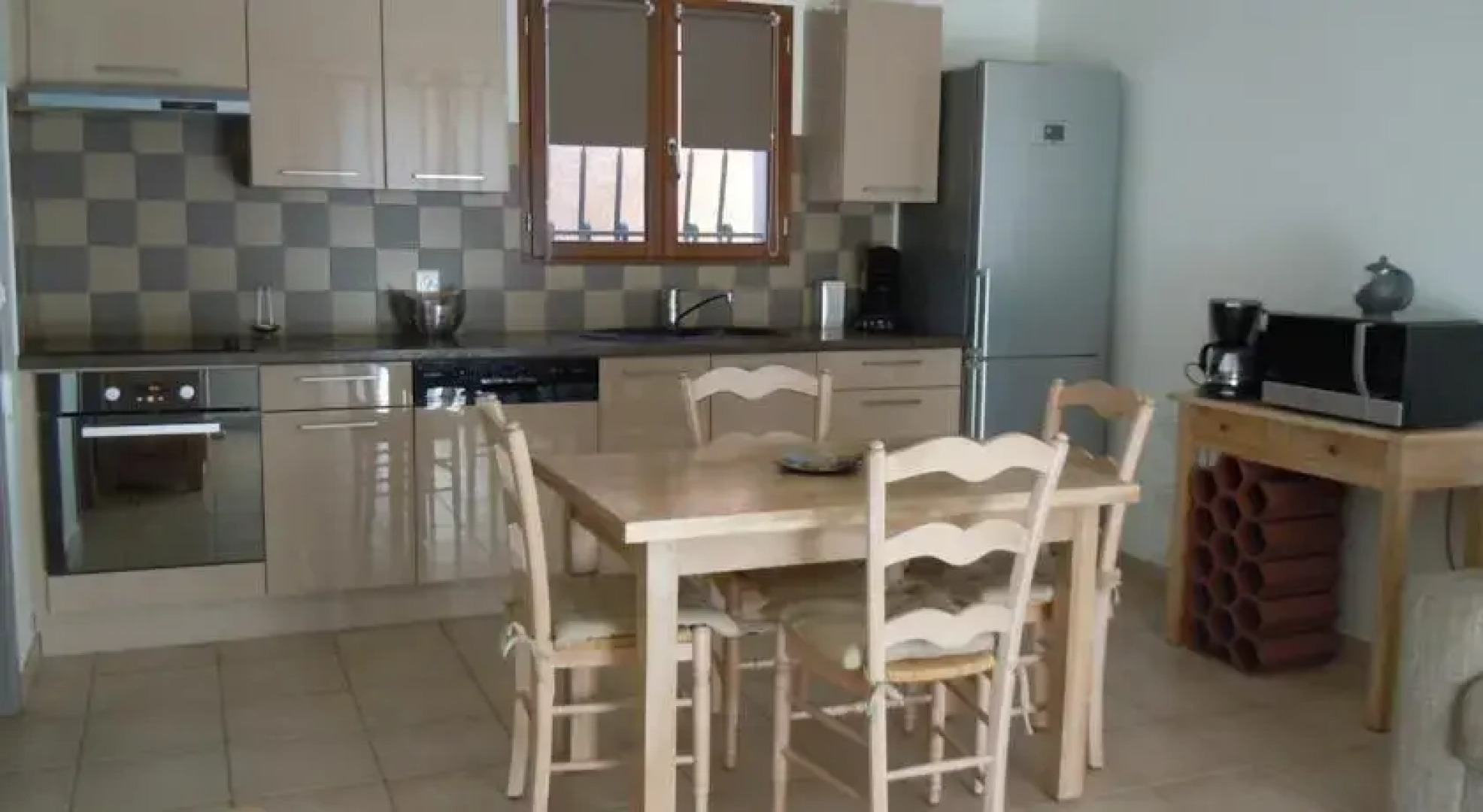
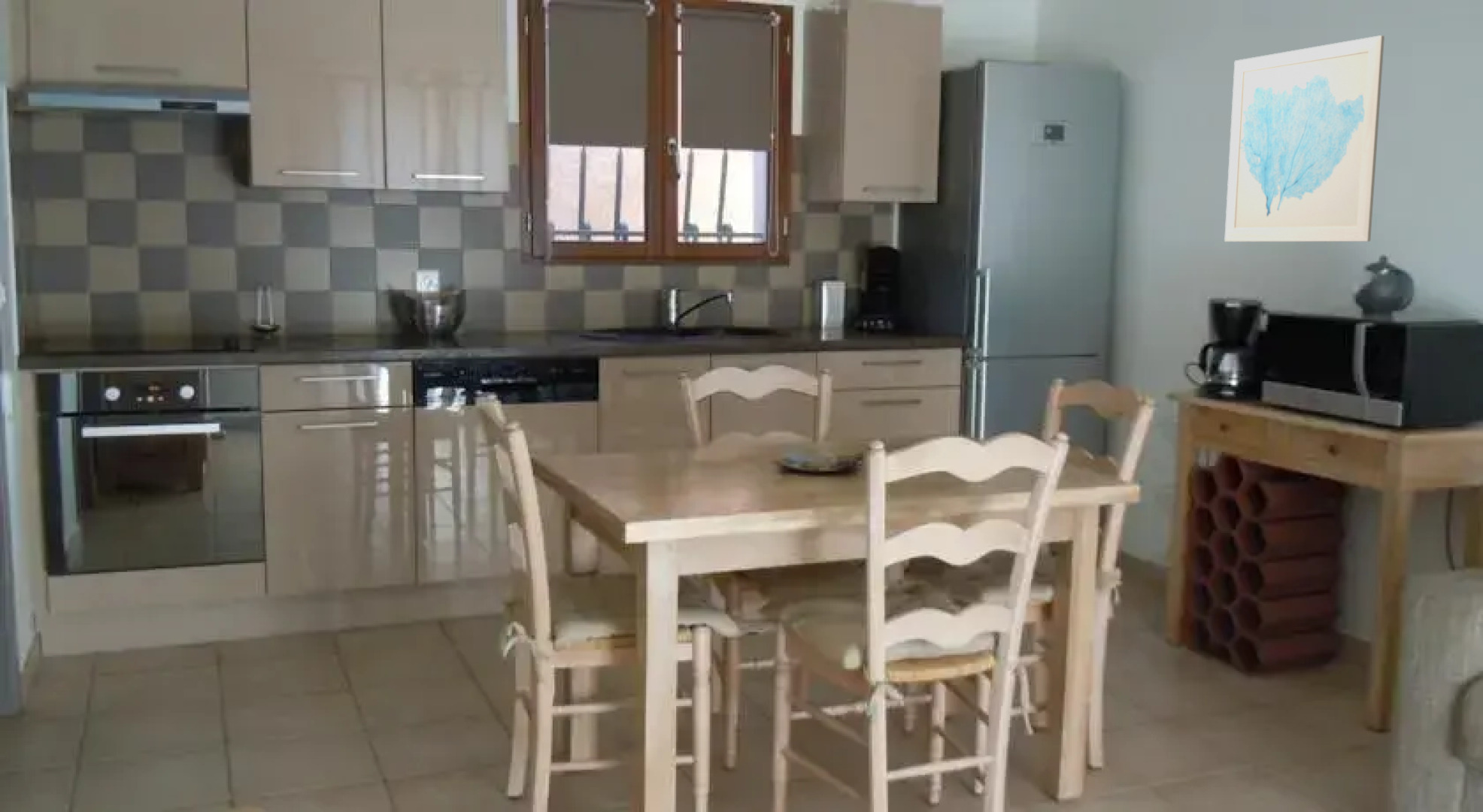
+ wall art [1224,35,1385,242]
